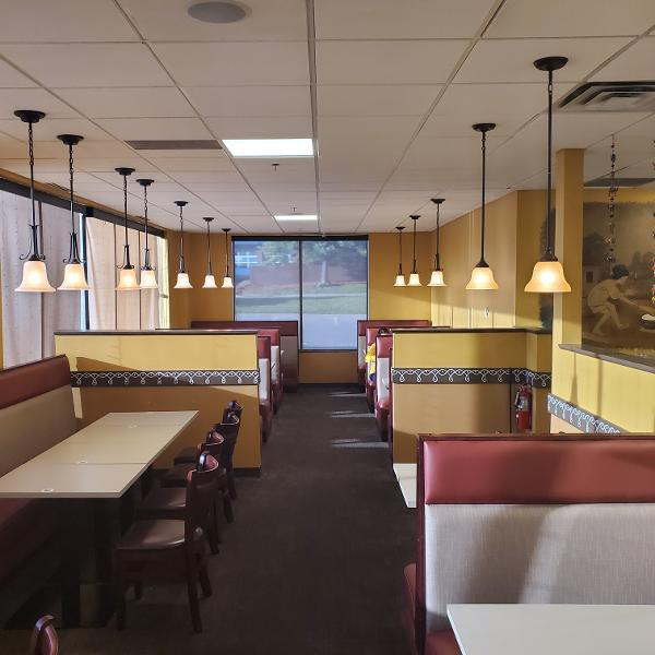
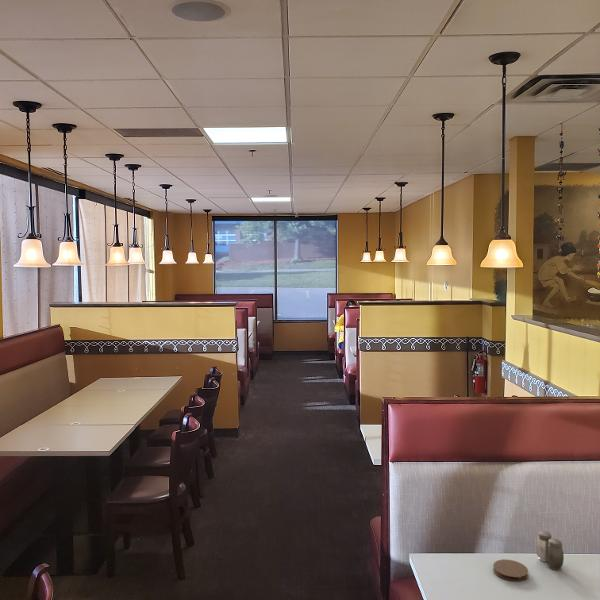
+ coaster [492,559,529,582]
+ salt and pepper shaker [535,530,565,571]
